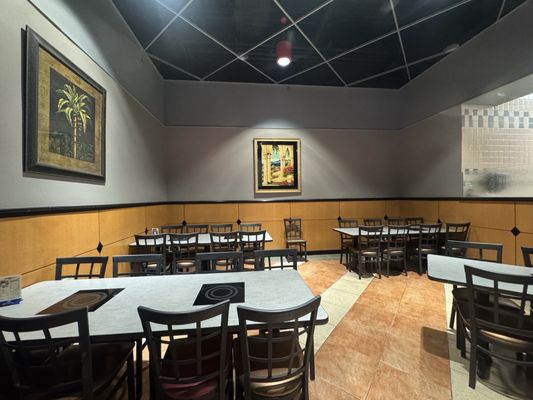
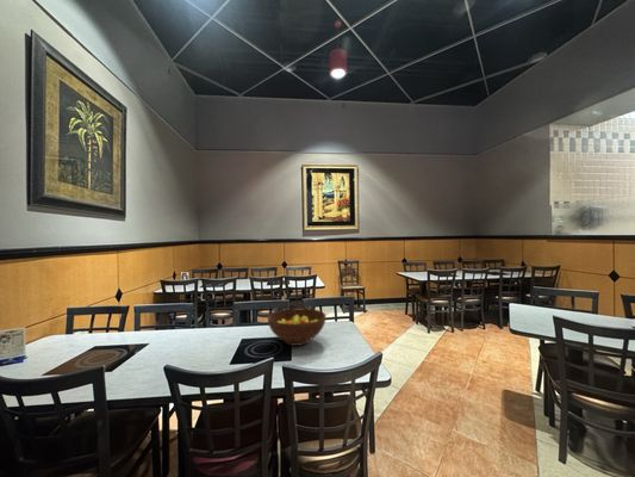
+ fruit bowl [267,308,328,347]
